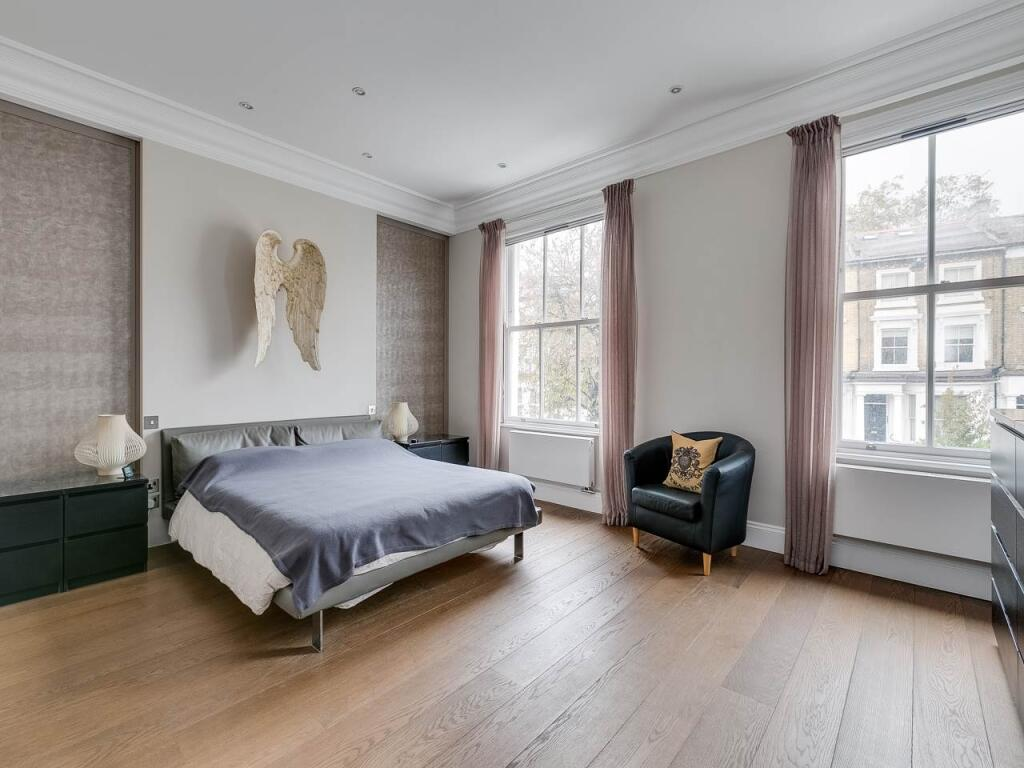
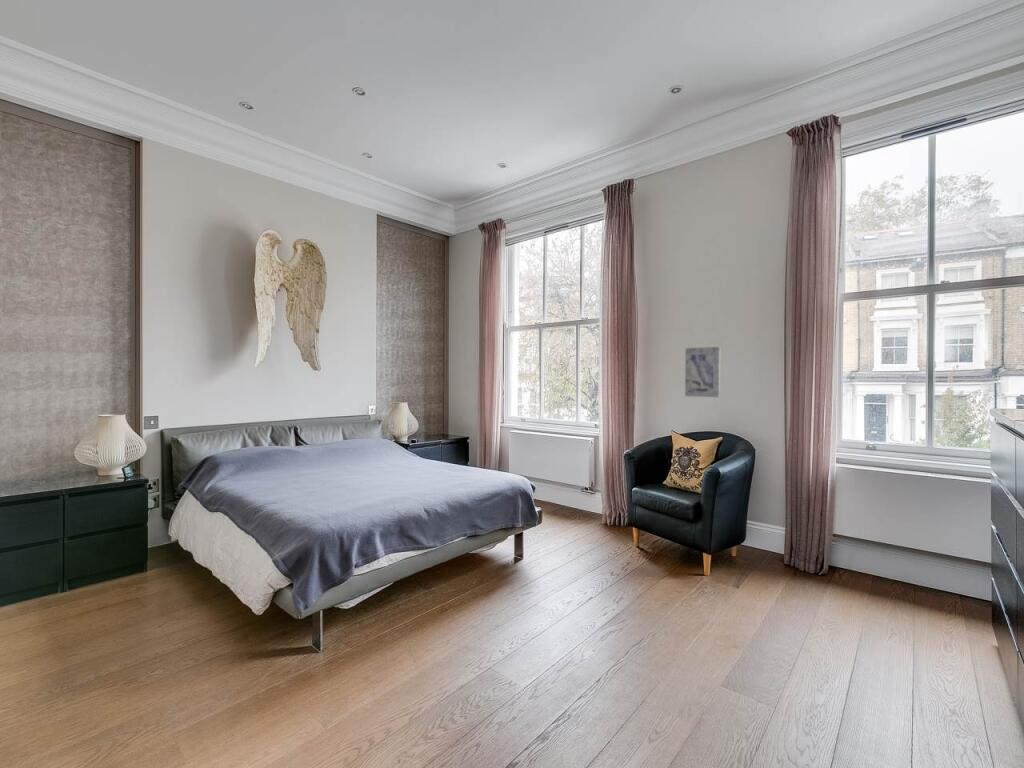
+ wall art [684,346,721,398]
